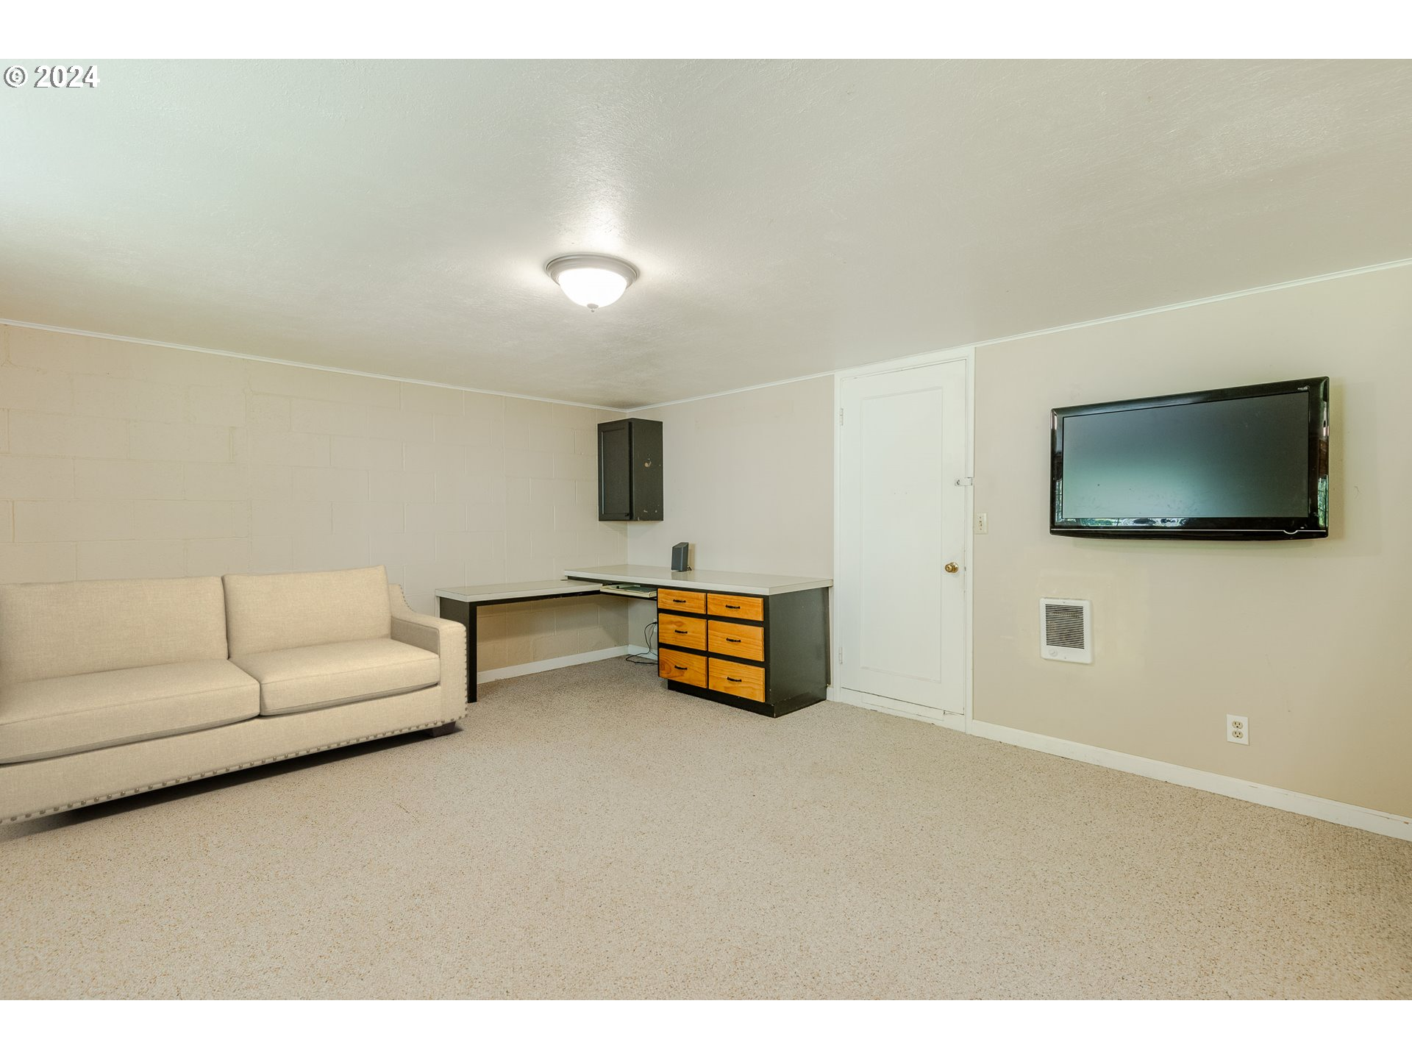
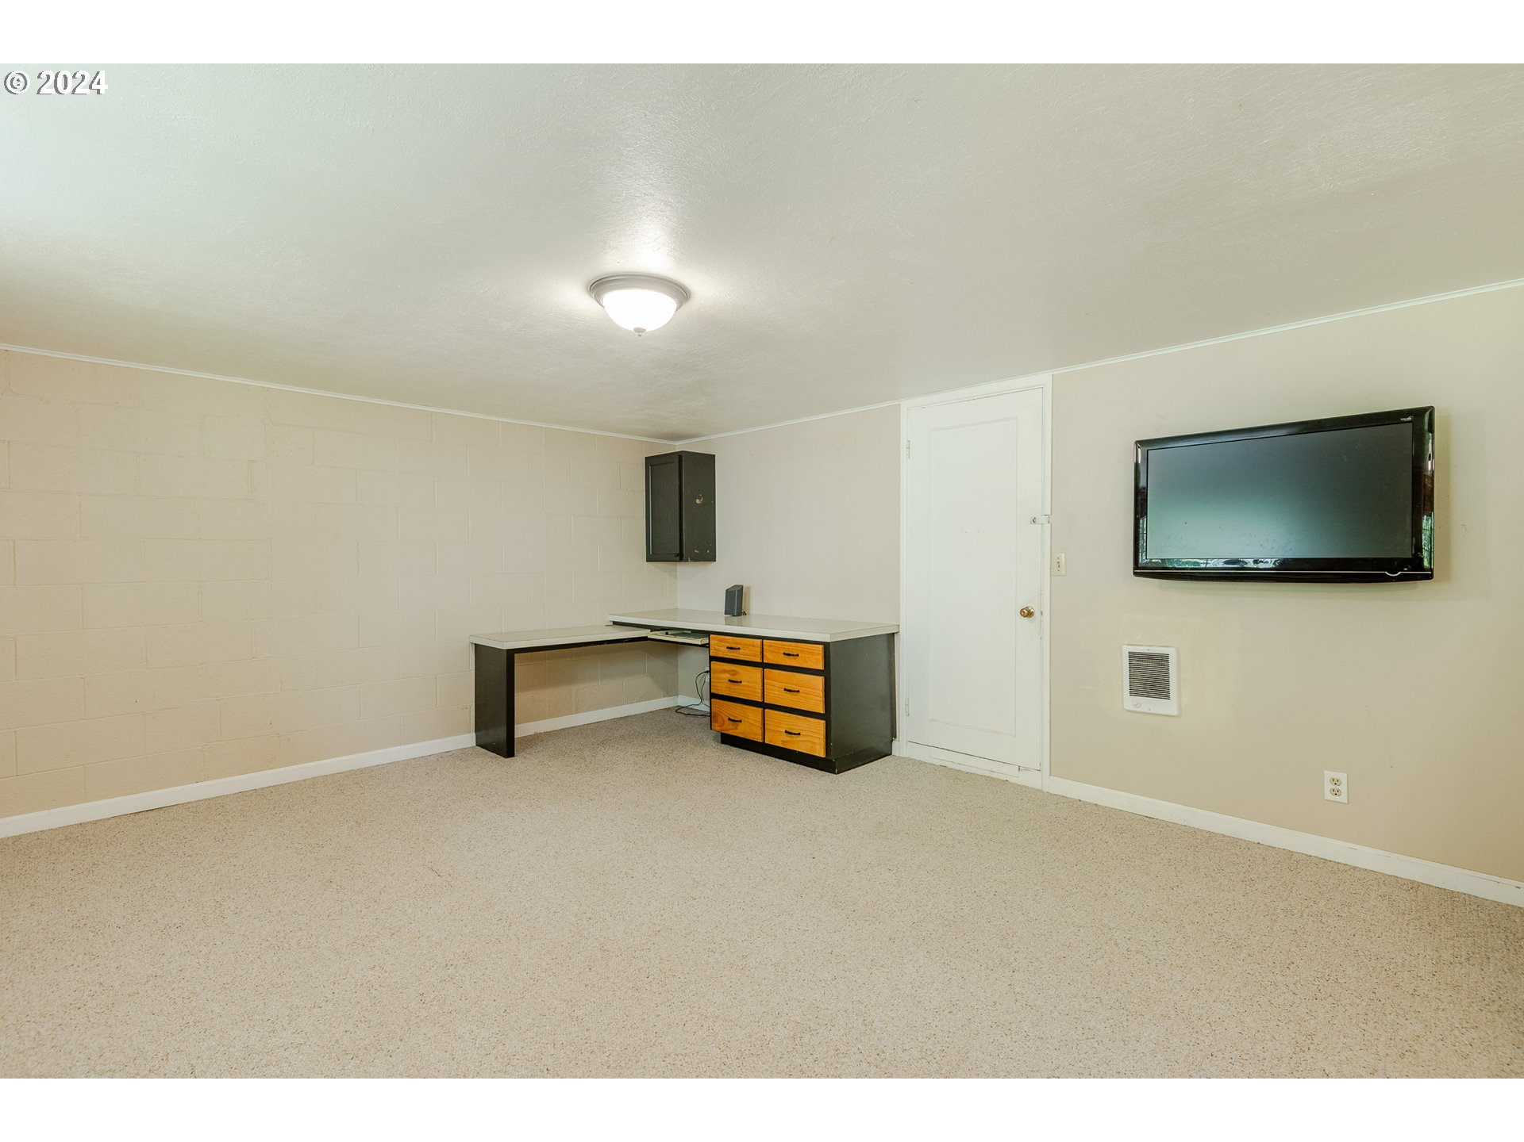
- sofa [0,564,468,828]
